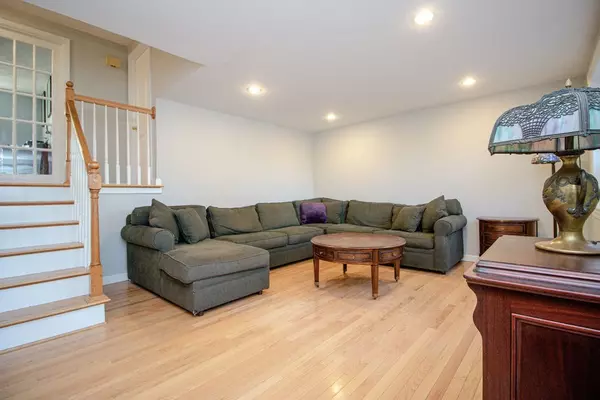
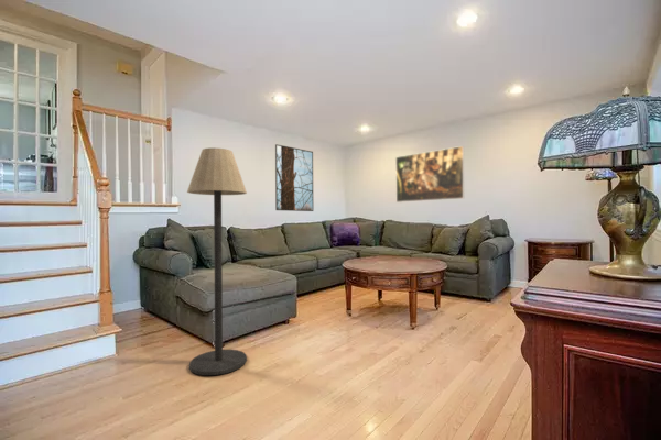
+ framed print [394,145,465,204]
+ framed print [274,143,314,212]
+ floor lamp [186,146,248,376]
